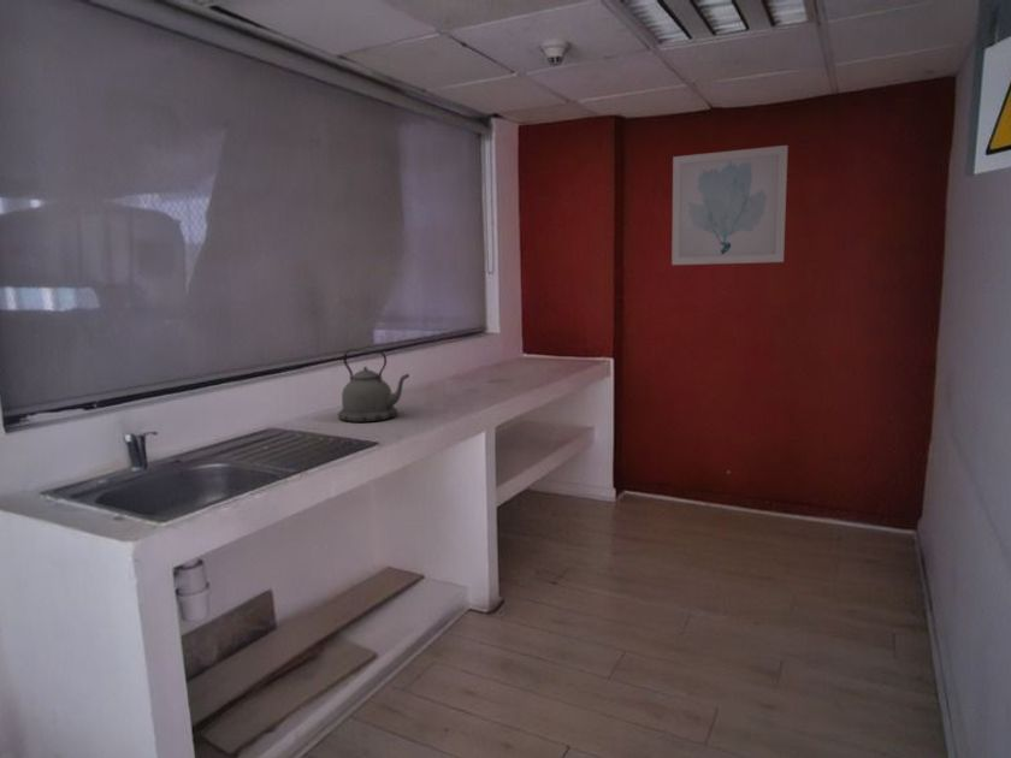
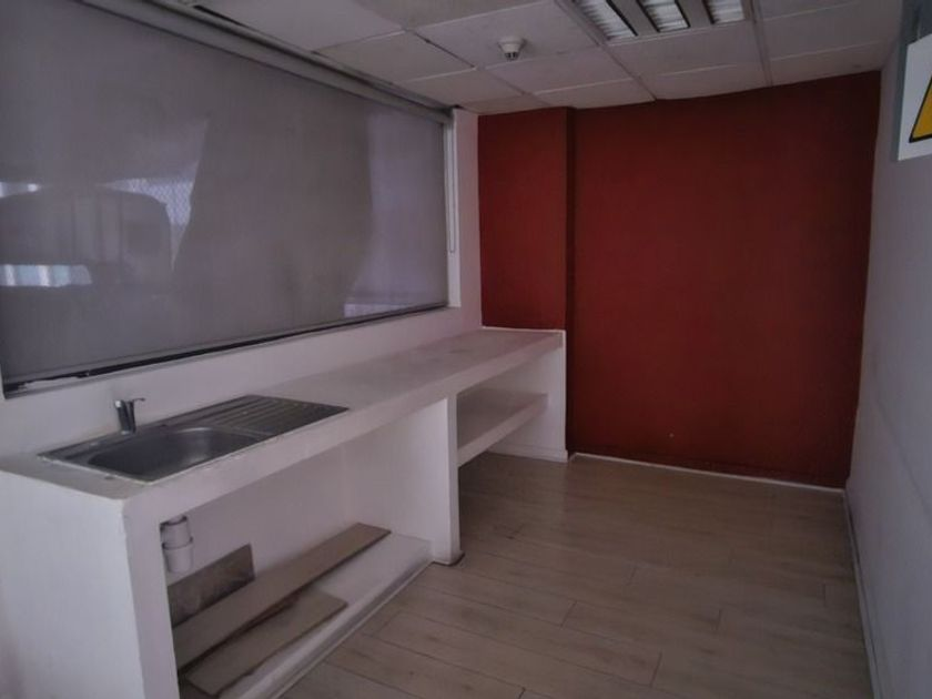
- wall art [670,144,790,266]
- kettle [337,349,410,424]
